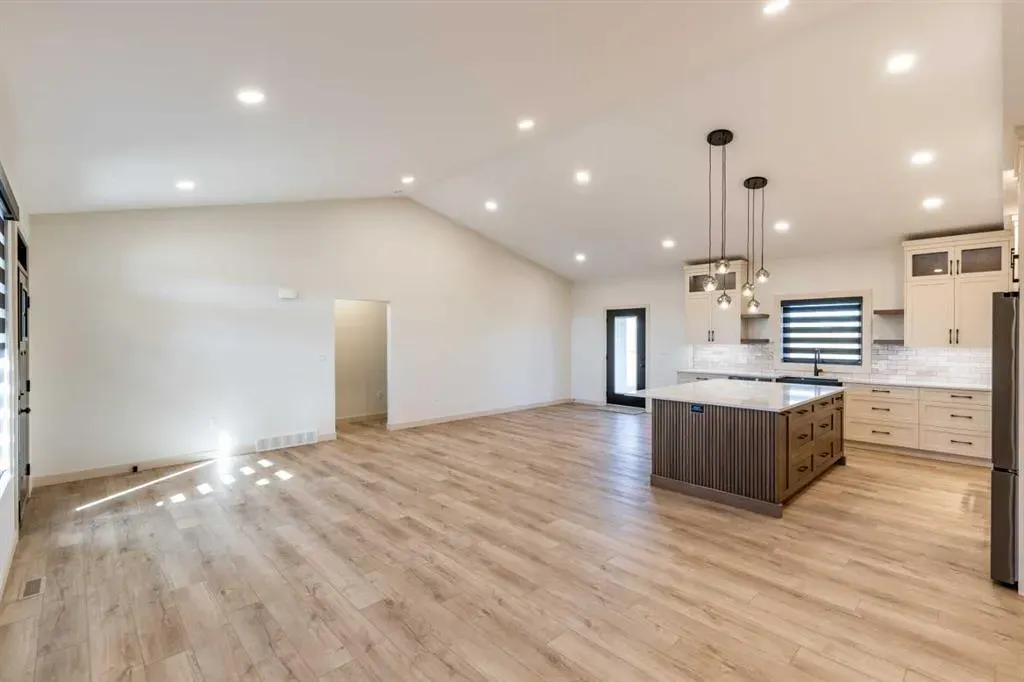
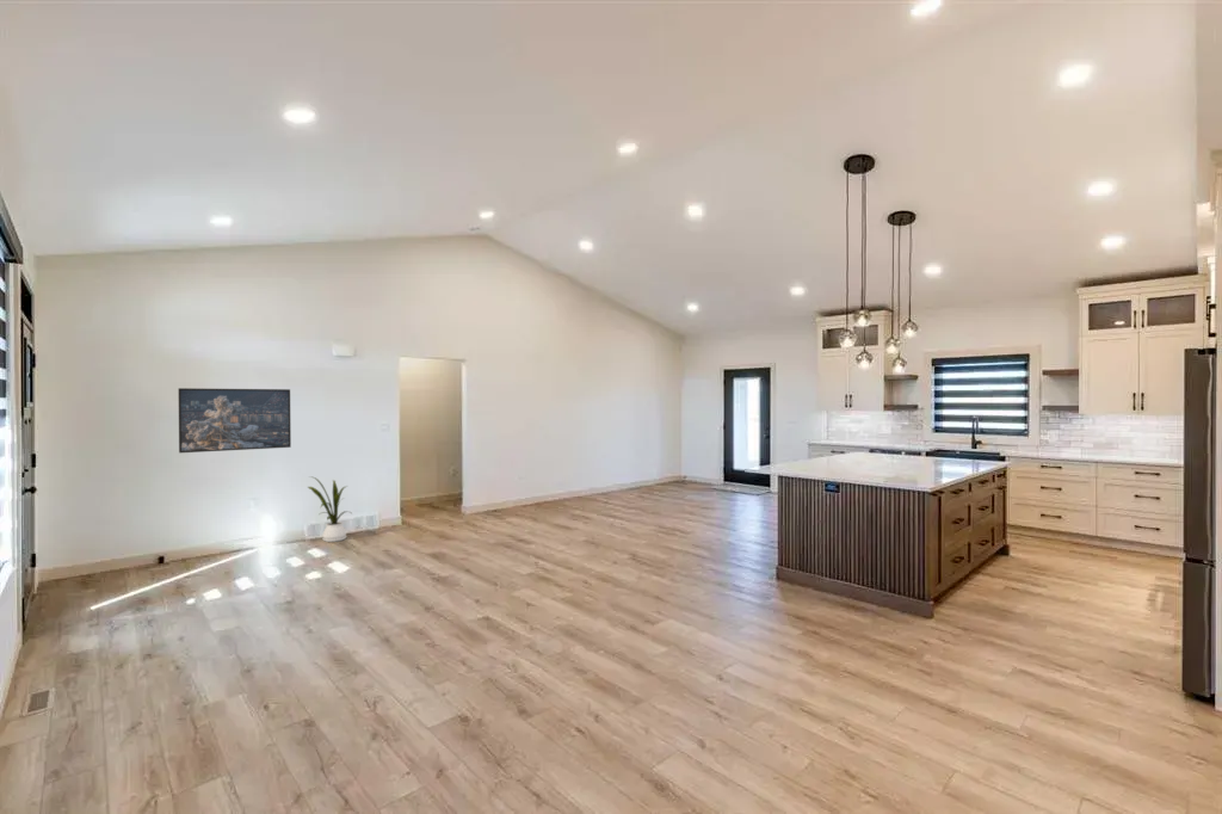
+ house plant [307,475,352,543]
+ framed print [178,387,292,454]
